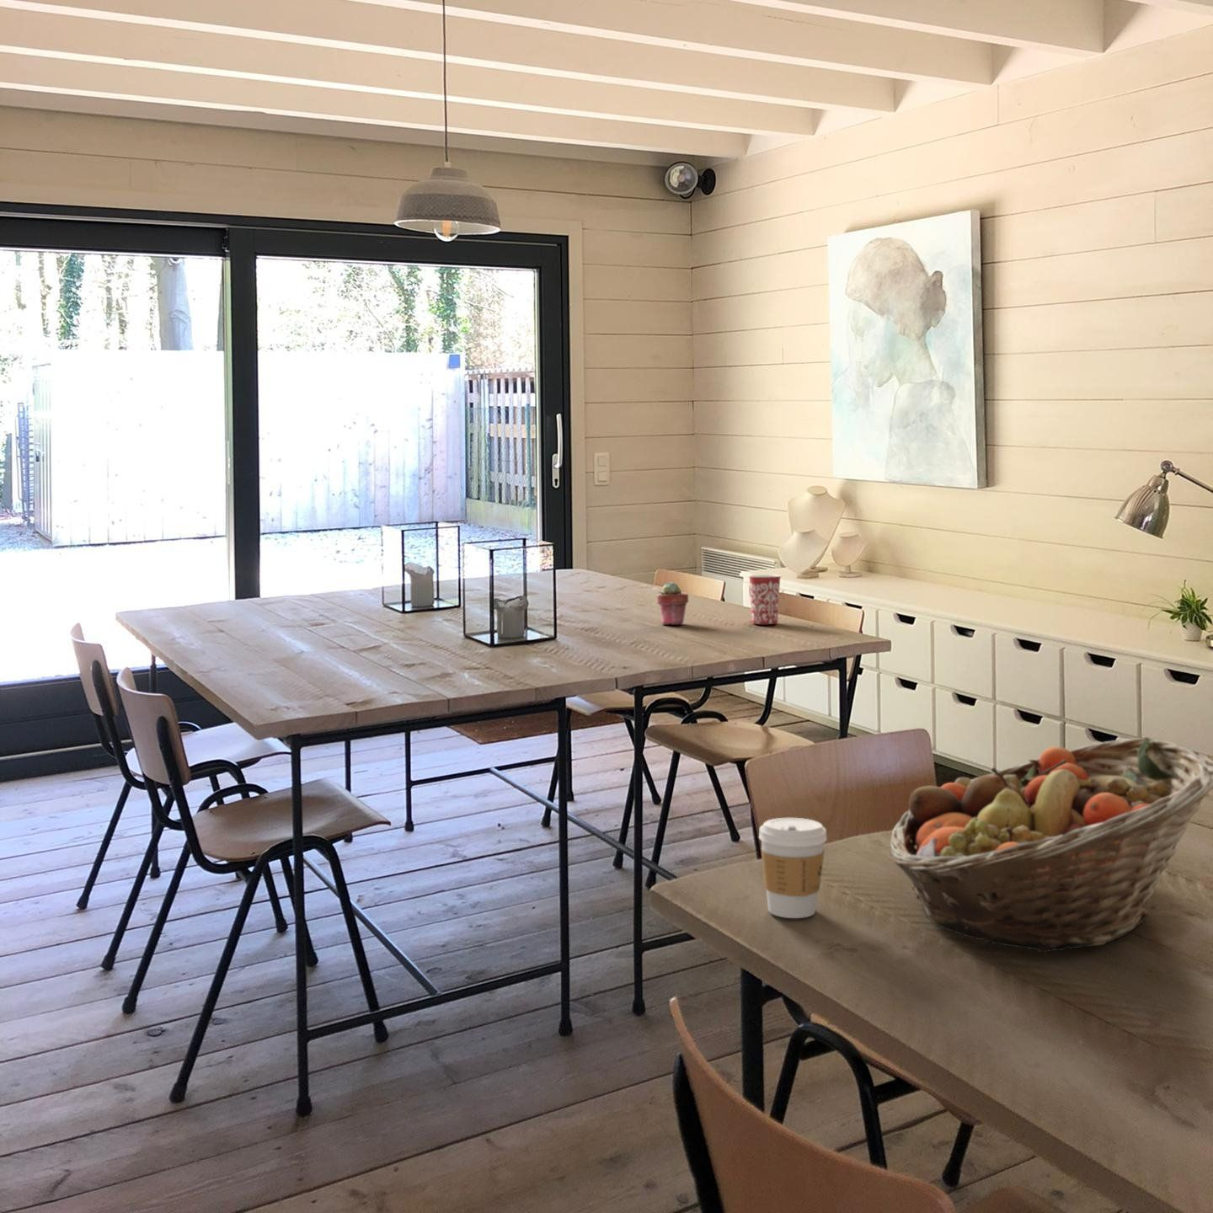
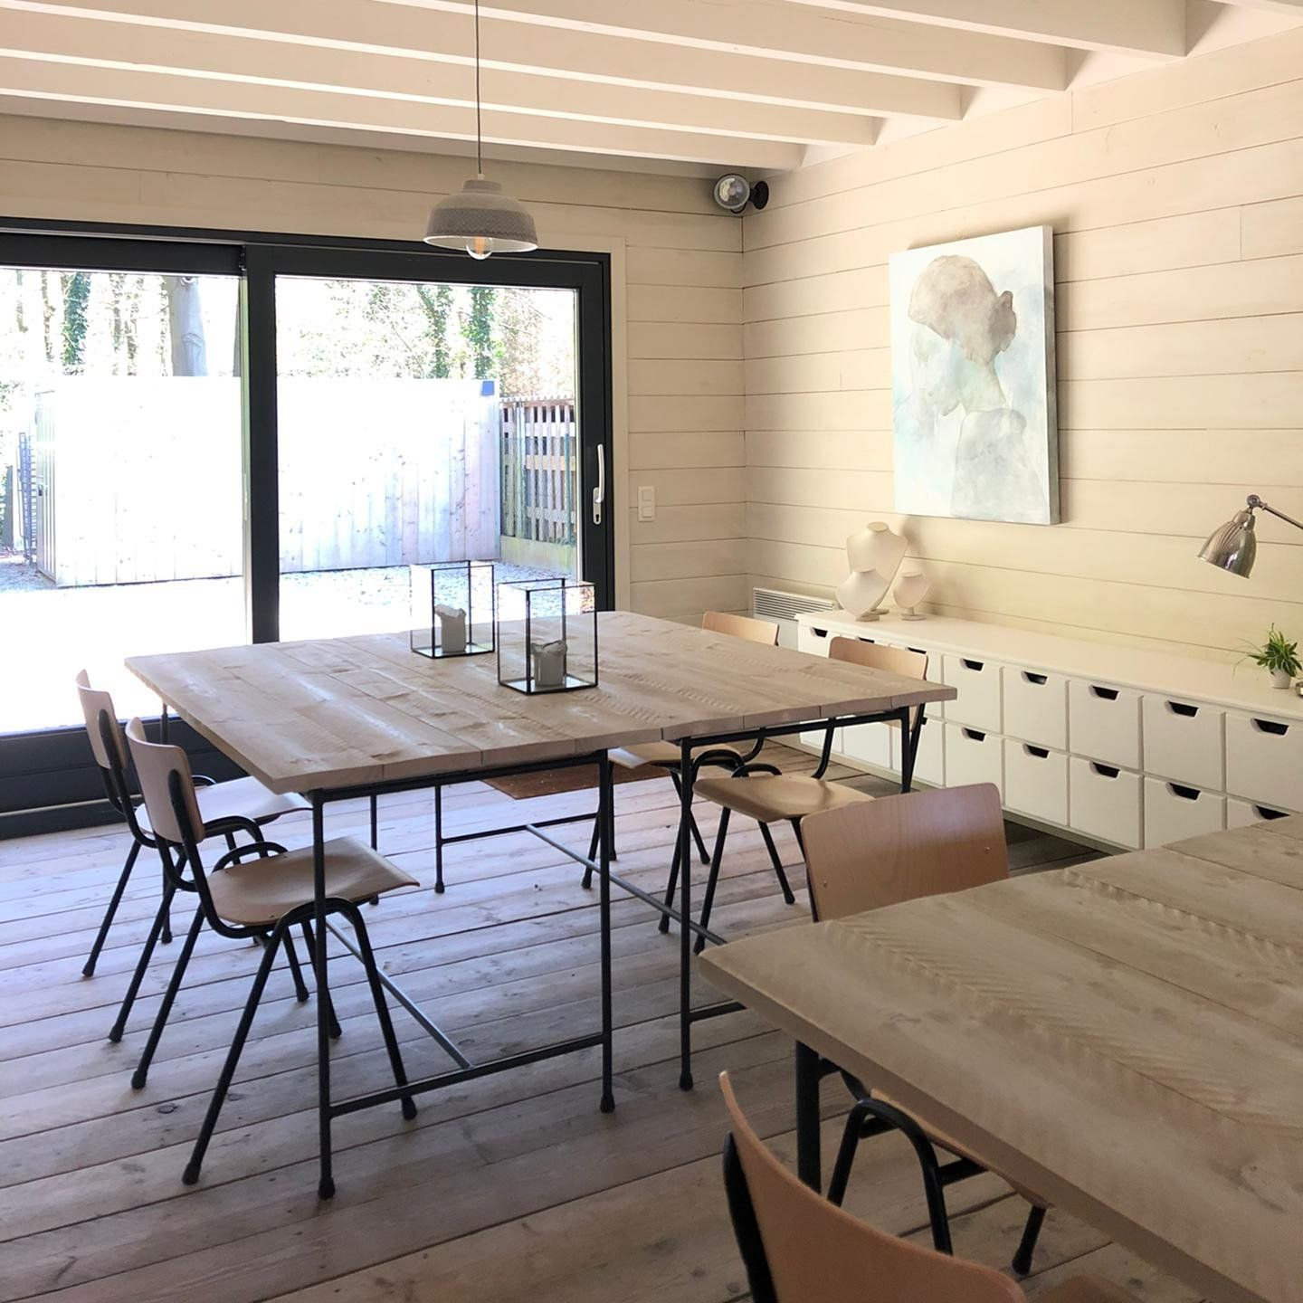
- coffee cup [758,818,828,919]
- fruit basket [889,736,1213,953]
- potted succulent [656,580,689,625]
- mug [748,573,782,625]
